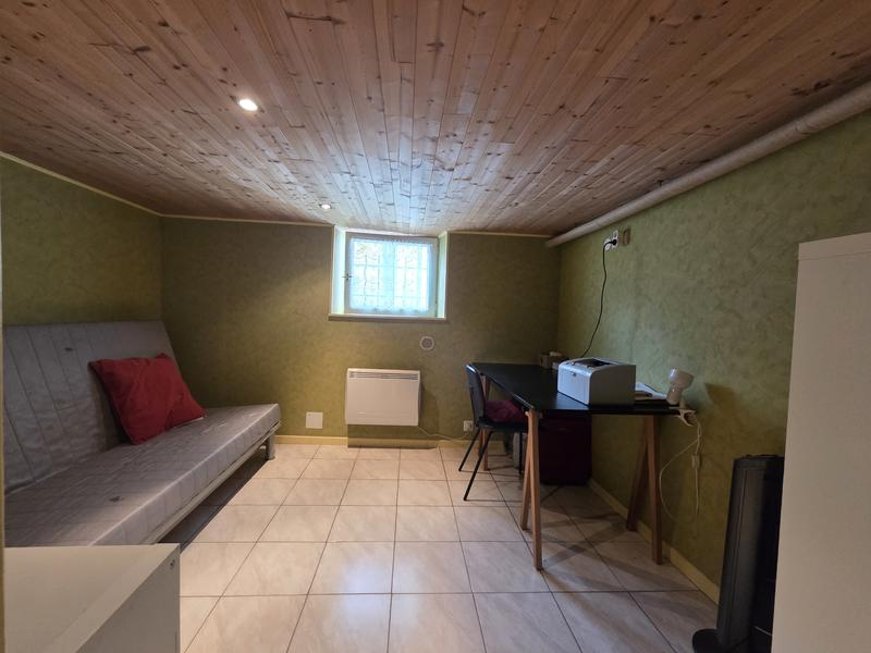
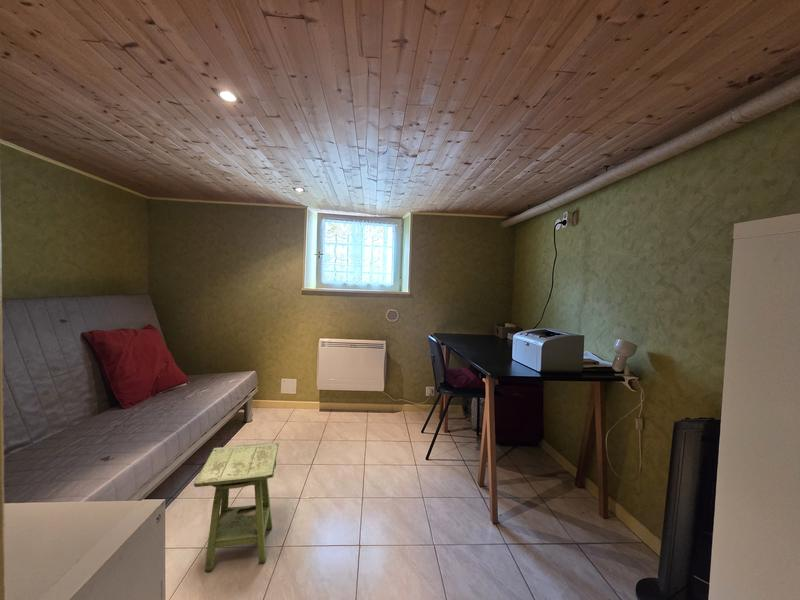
+ side table [193,442,280,572]
